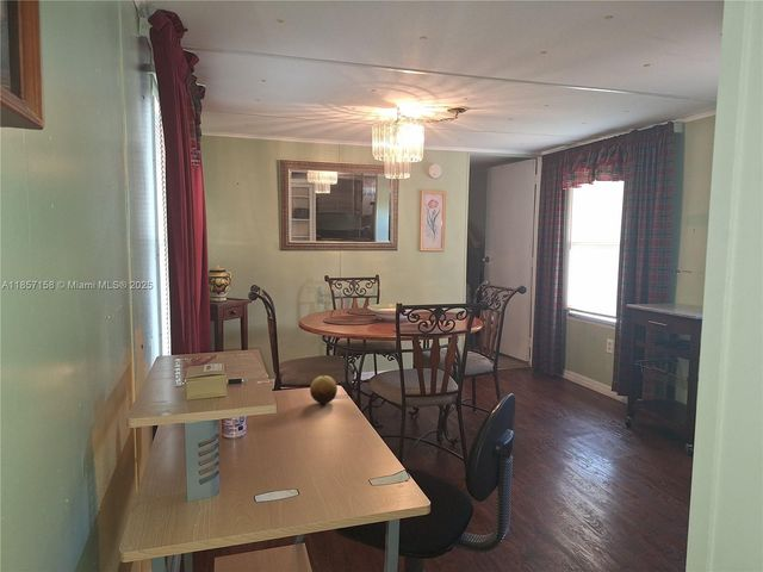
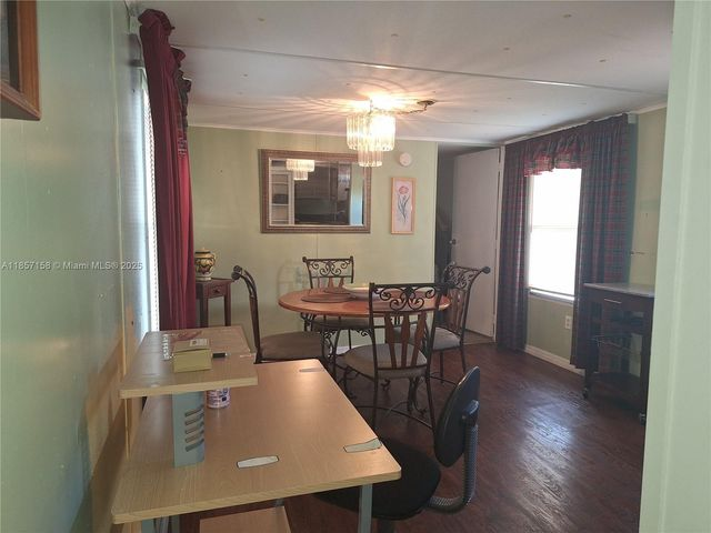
- fruit [309,374,339,405]
